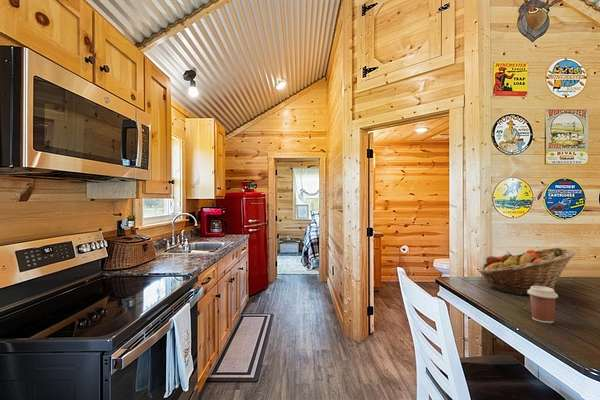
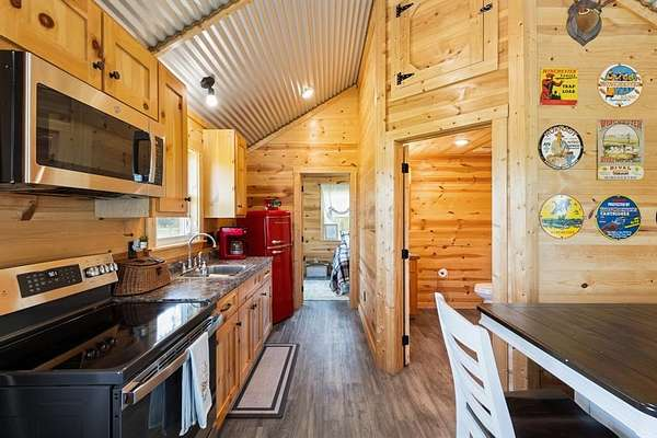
- coffee cup [527,286,559,324]
- fruit basket [478,247,576,296]
